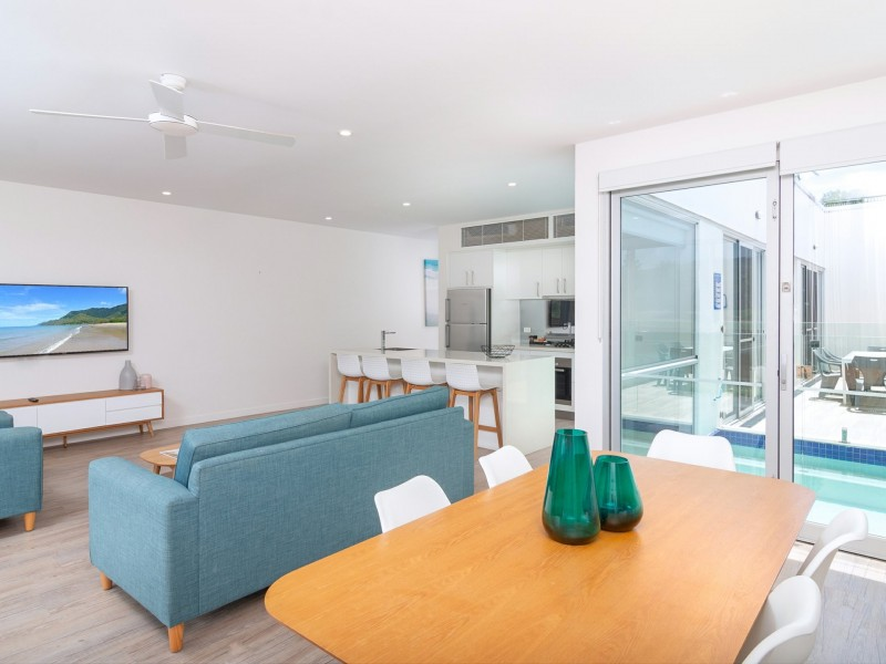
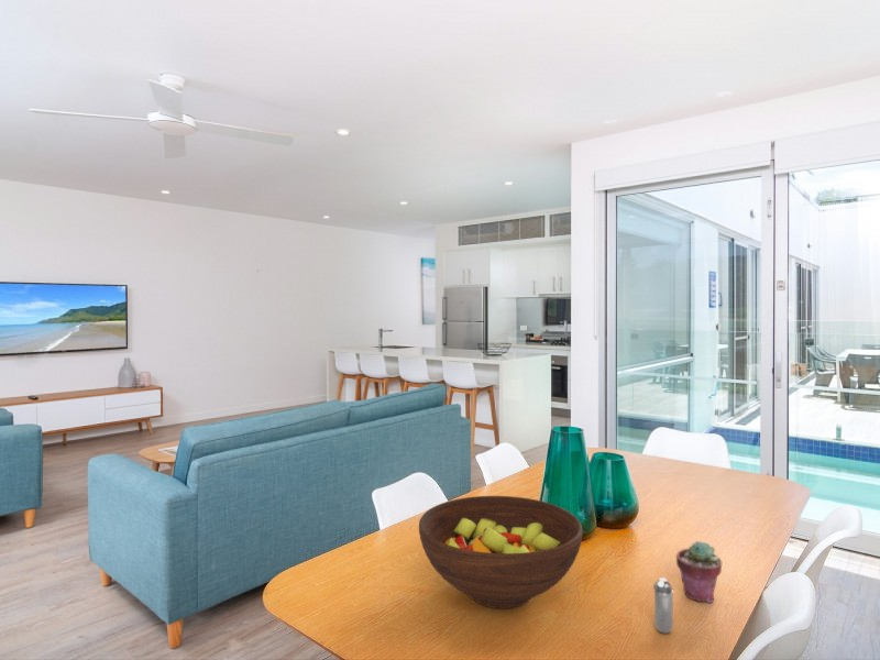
+ fruit bowl [418,495,583,609]
+ potted succulent [675,540,723,604]
+ shaker [652,576,674,635]
